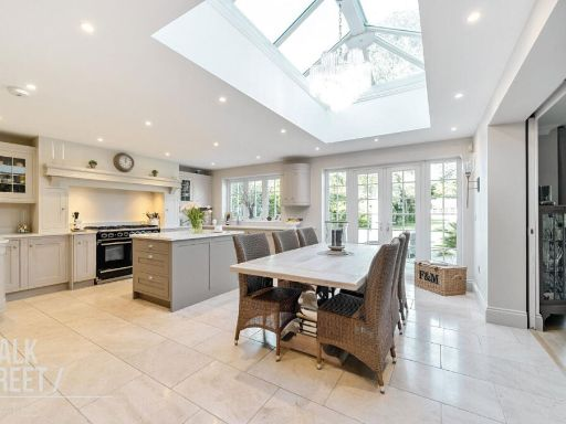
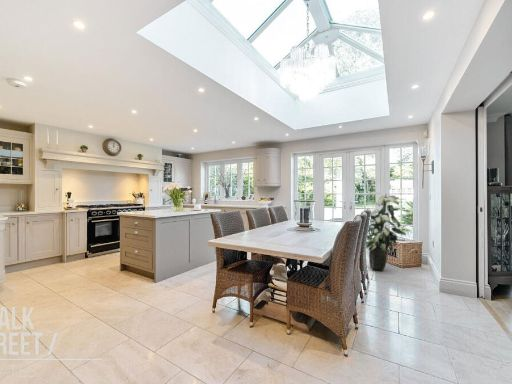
+ indoor plant [365,191,407,272]
